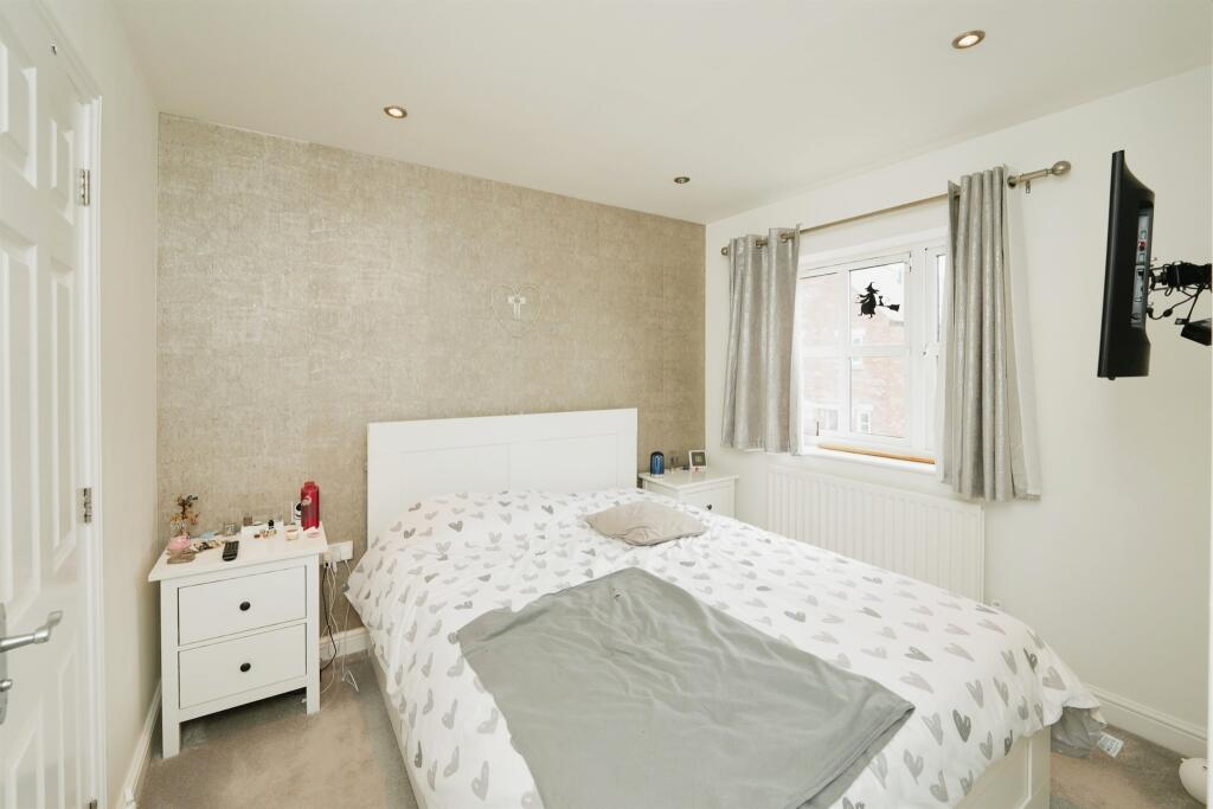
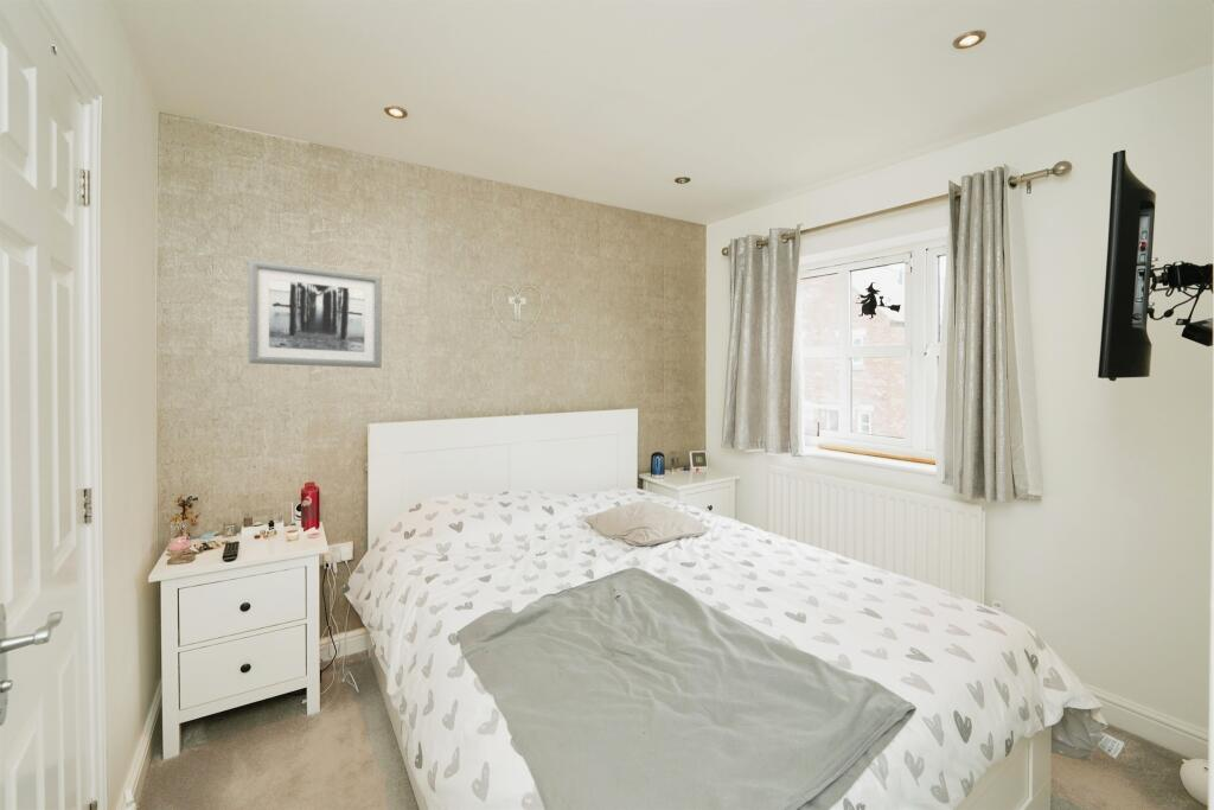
+ wall art [248,259,383,369]
